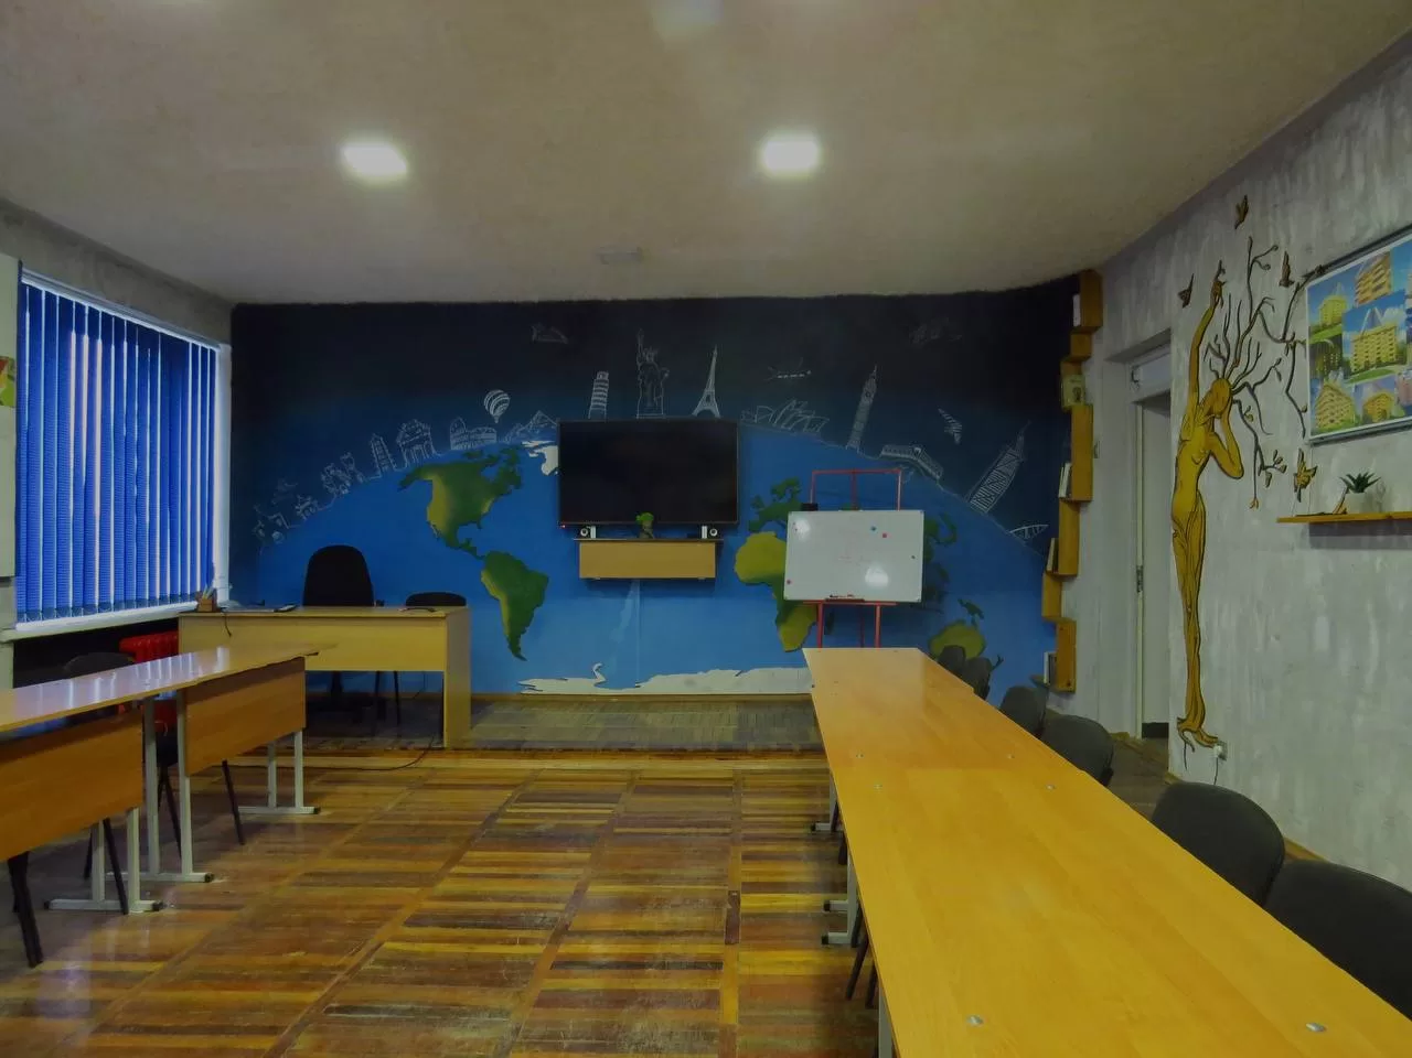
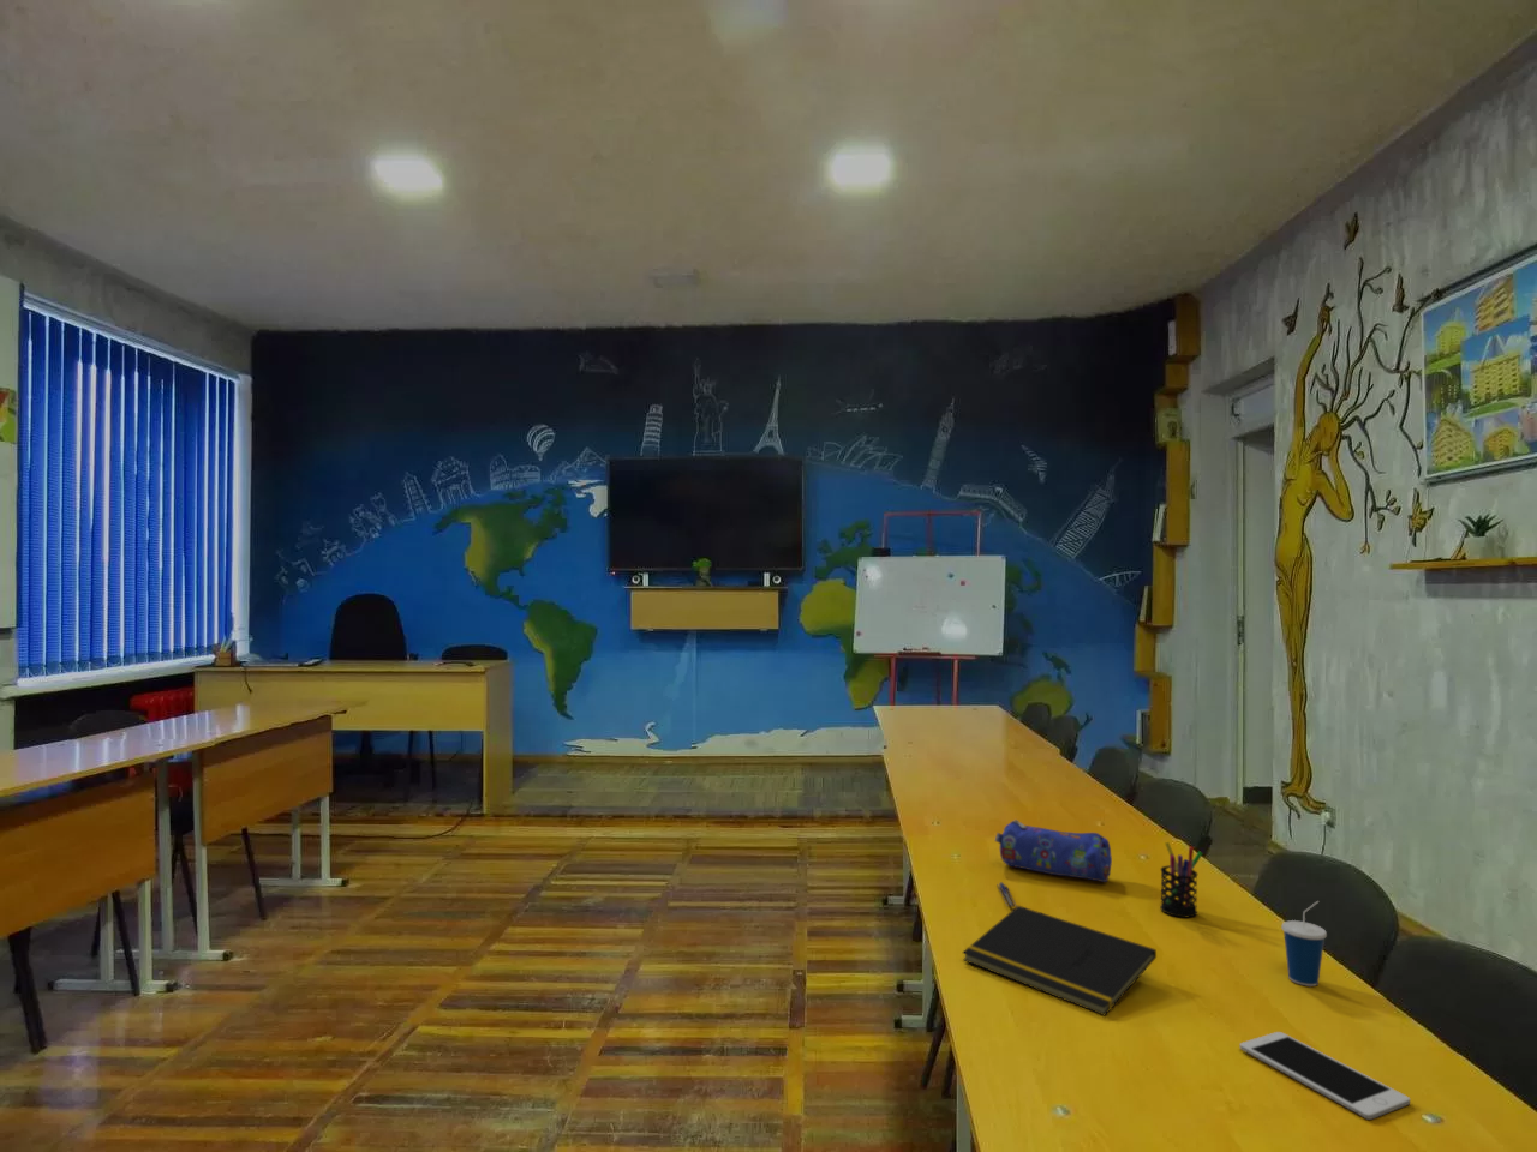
+ cup [1280,900,1328,987]
+ notepad [962,905,1157,1016]
+ pen [997,881,1018,910]
+ pencil case [995,818,1113,883]
+ pen holder [1158,841,1204,918]
+ cell phone [1239,1031,1411,1121]
